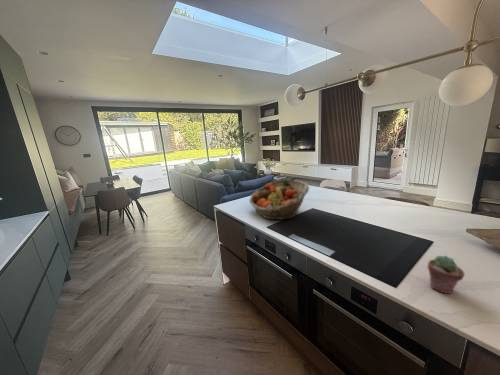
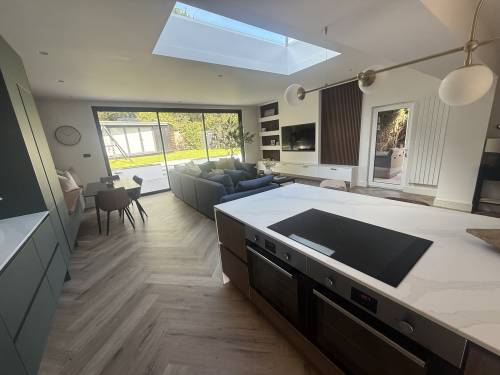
- fruit basket [248,178,310,221]
- potted succulent [426,255,466,295]
